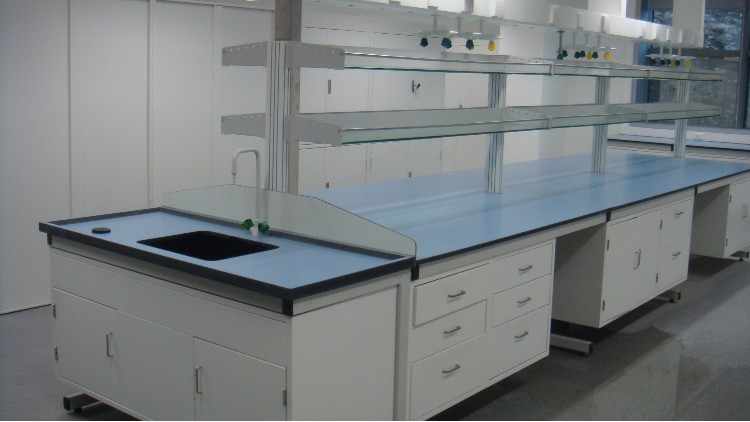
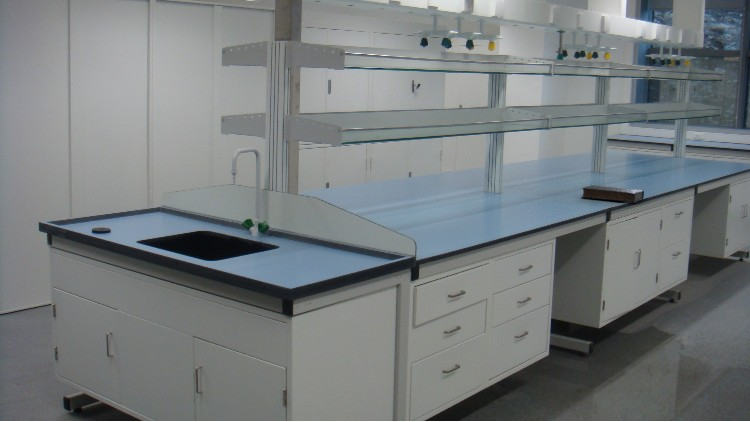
+ book [580,184,645,204]
